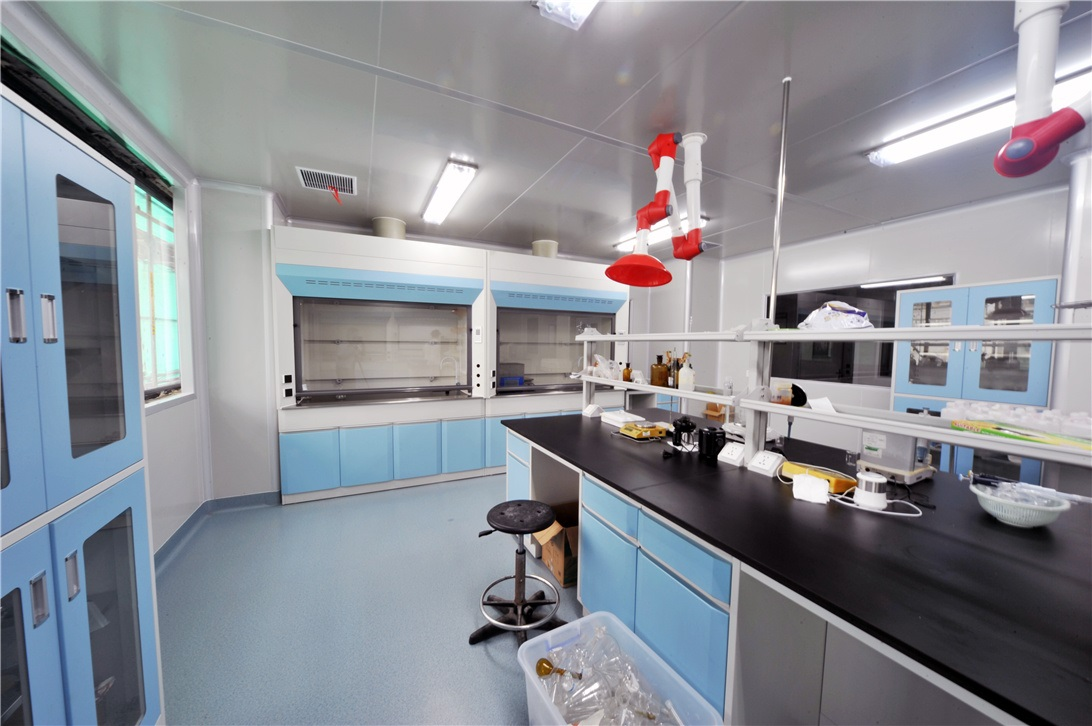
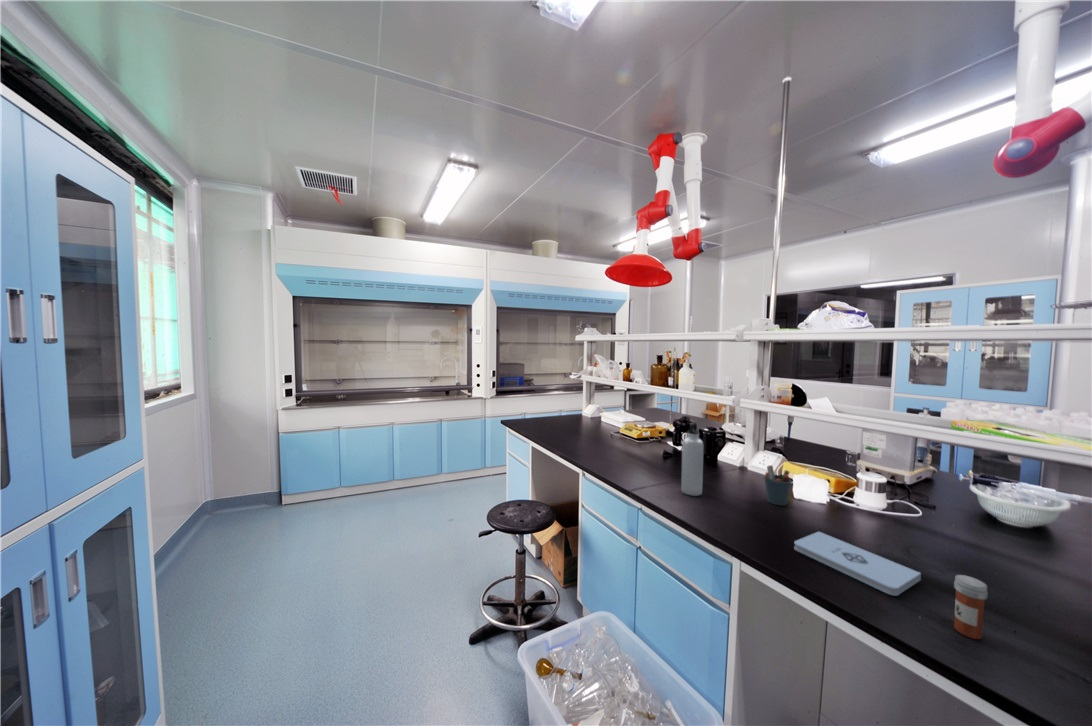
+ notepad [793,531,922,597]
+ medicine [953,574,989,640]
+ water bottle [680,422,704,497]
+ pen holder [763,464,793,507]
